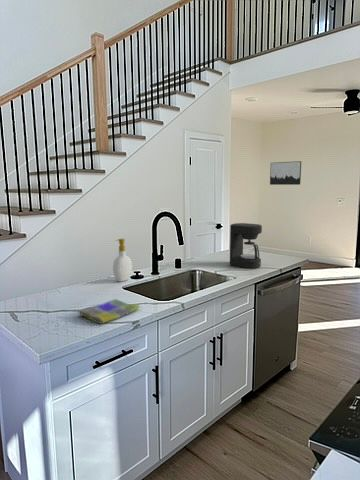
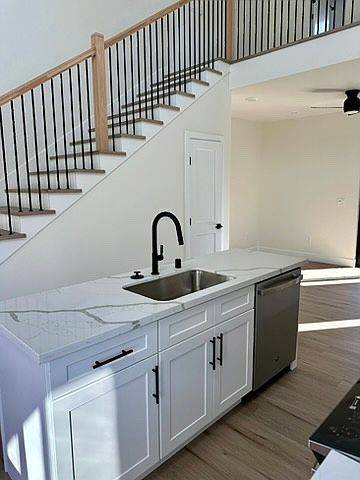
- dish towel [76,298,141,325]
- wall art [269,160,302,186]
- coffee maker [229,222,263,269]
- soap bottle [112,238,133,283]
